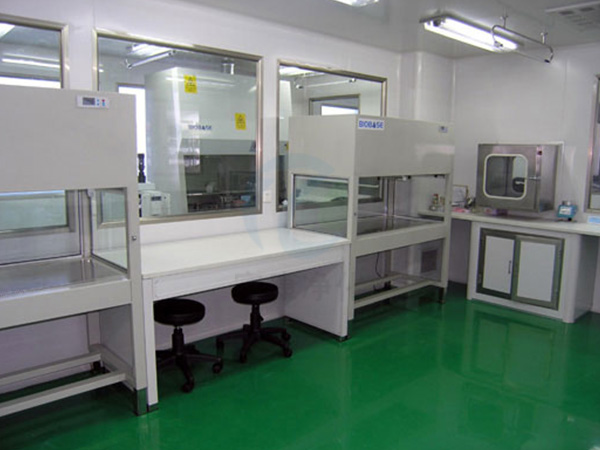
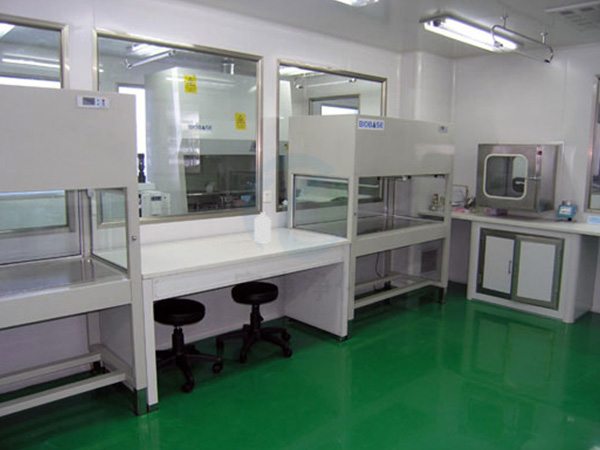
+ bottle [253,211,272,243]
